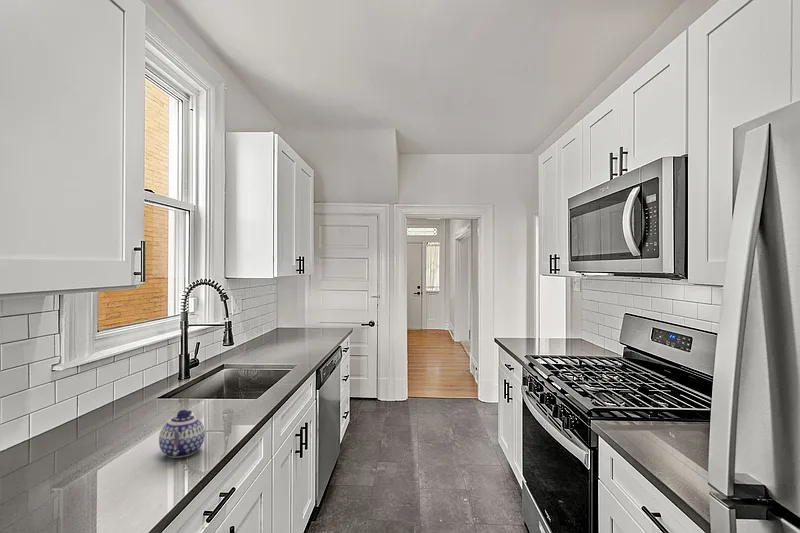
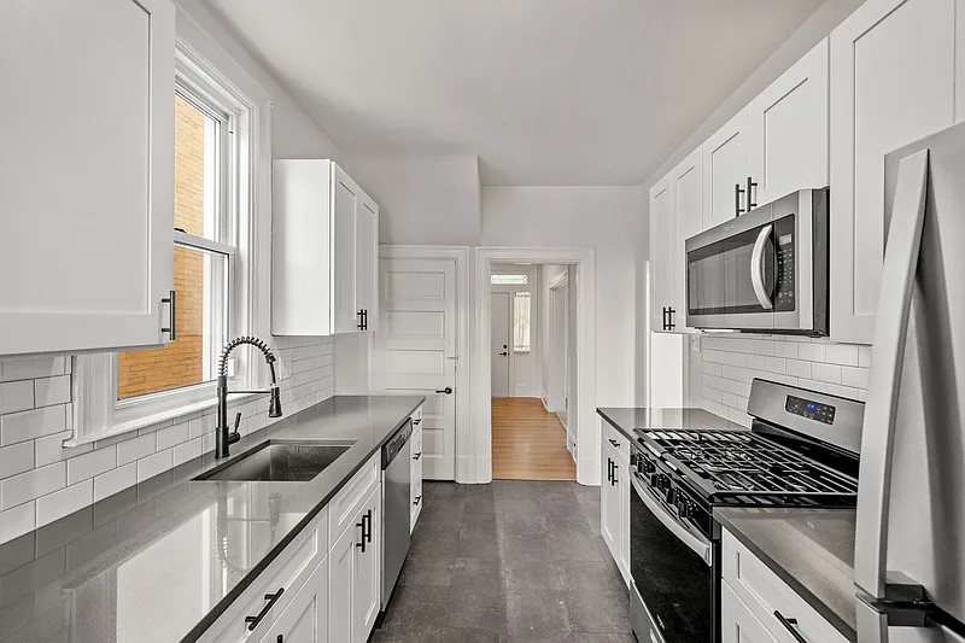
- teapot [158,409,206,459]
